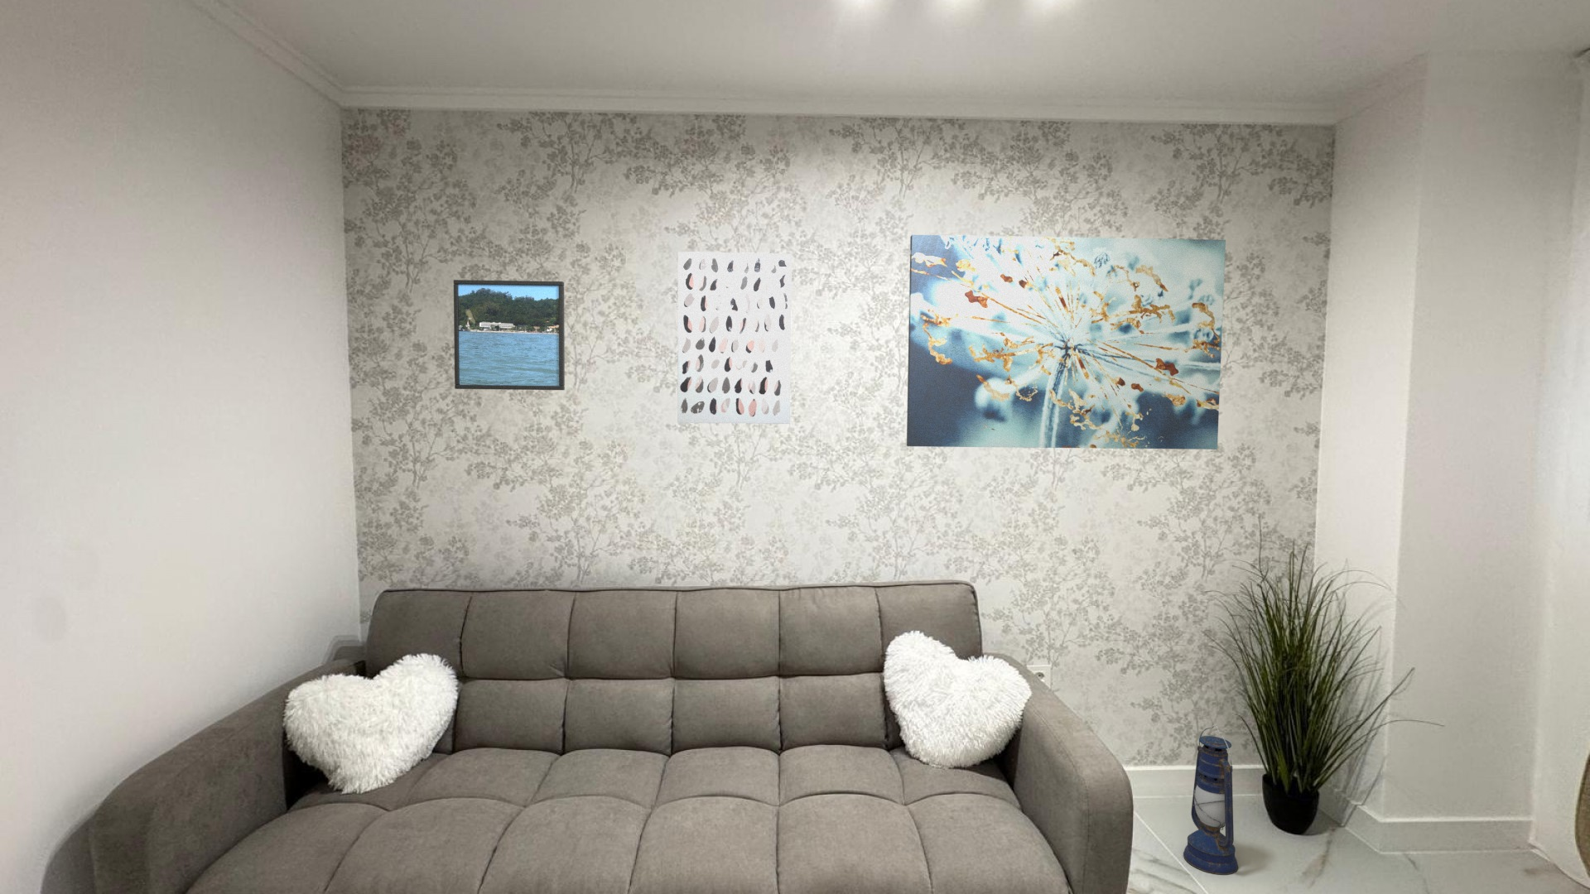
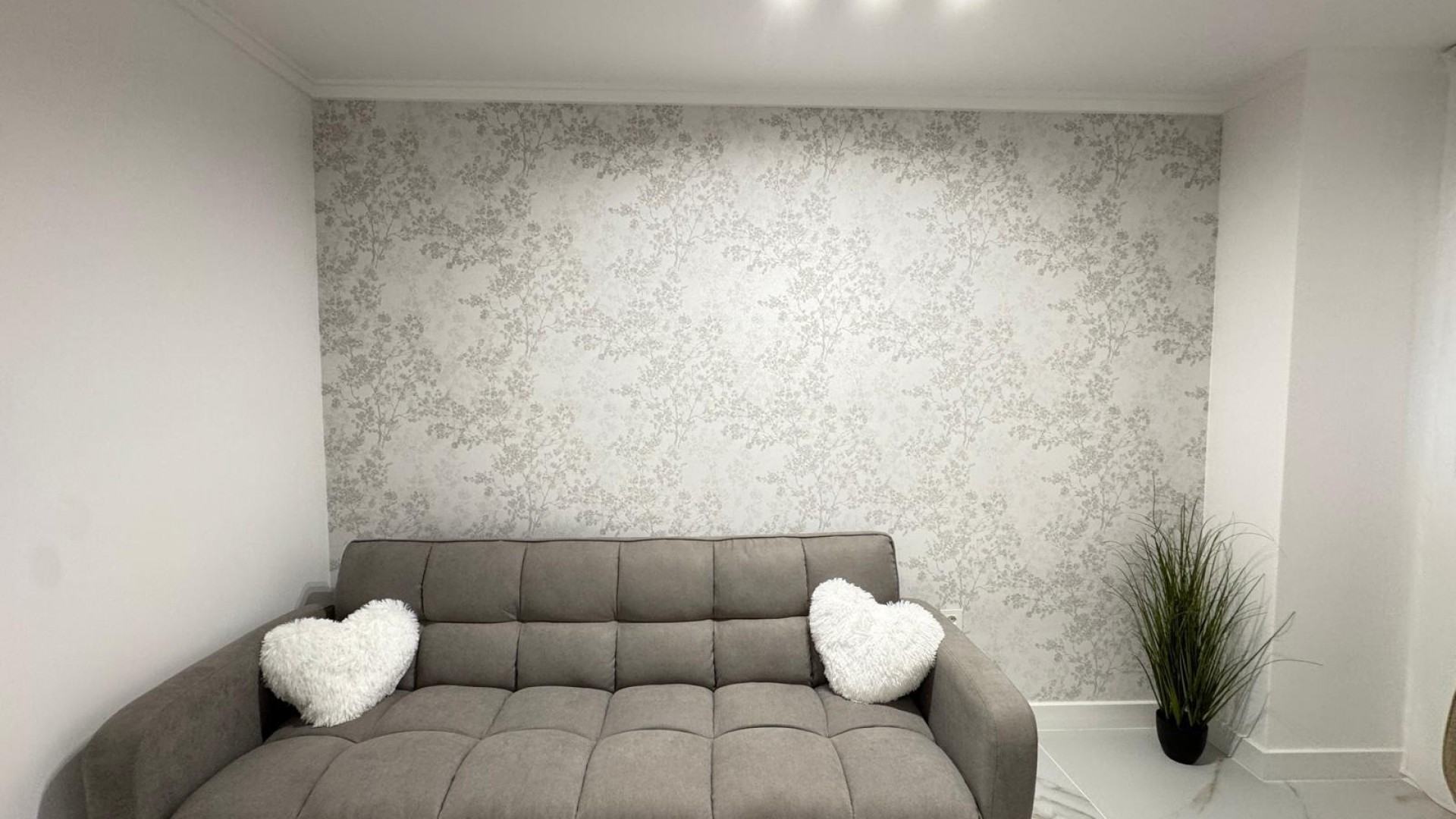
- wall art [677,251,793,425]
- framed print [453,279,566,391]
- lantern [1183,725,1238,875]
- wall art [906,235,1226,451]
